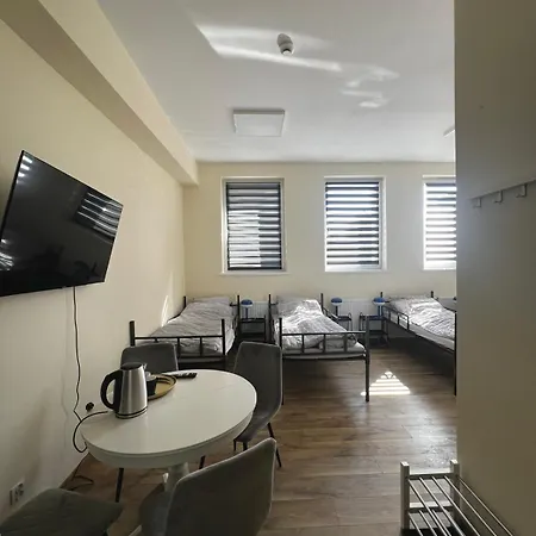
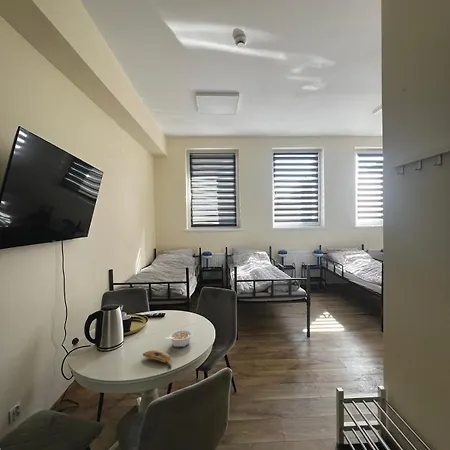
+ banana [142,349,172,369]
+ legume [164,329,194,348]
